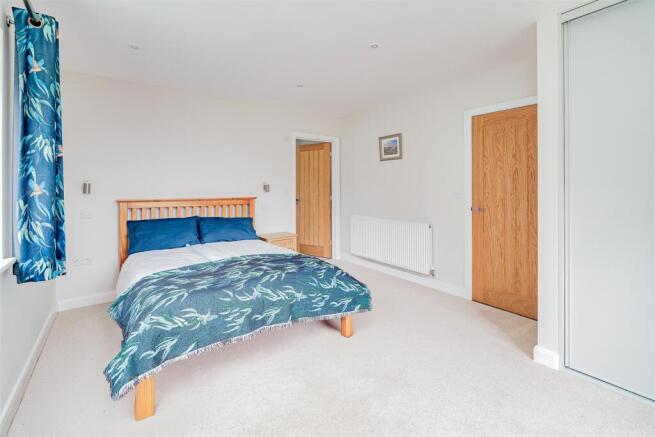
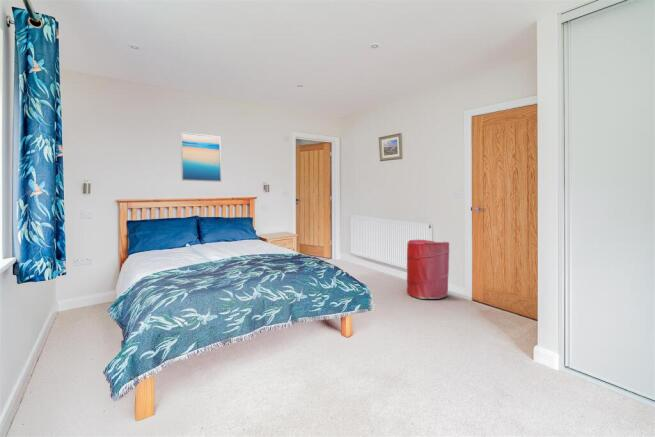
+ wall art [179,131,222,183]
+ laundry hamper [406,239,450,300]
